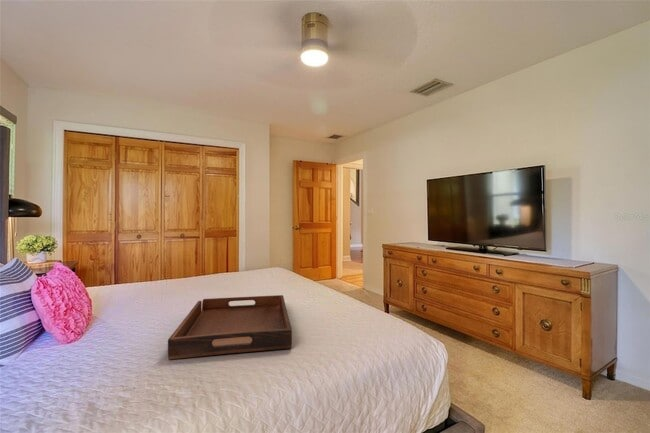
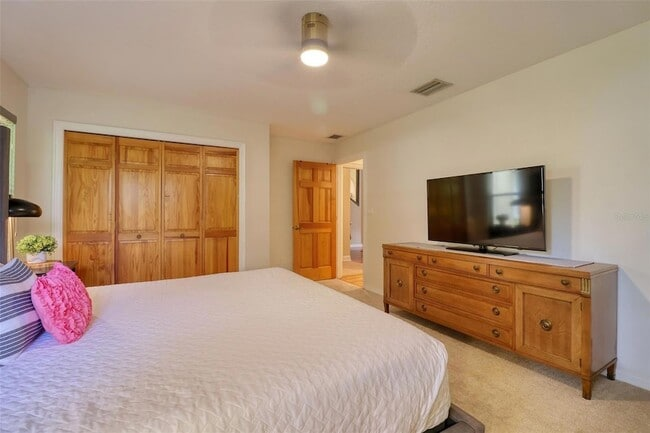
- serving tray [167,294,293,361]
